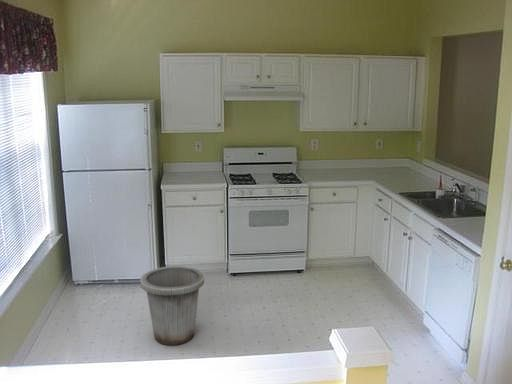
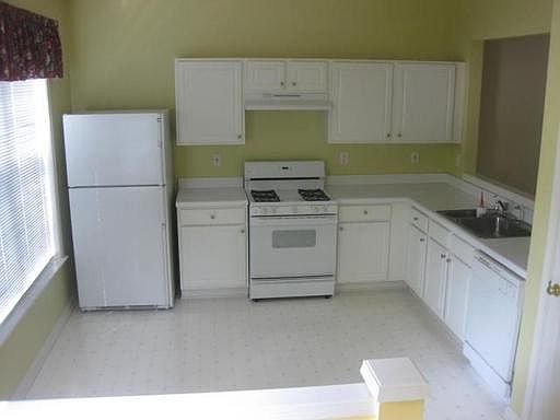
- trash can [139,265,205,346]
